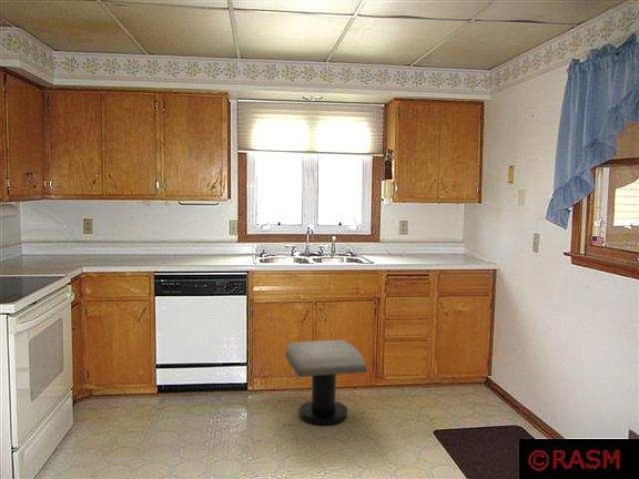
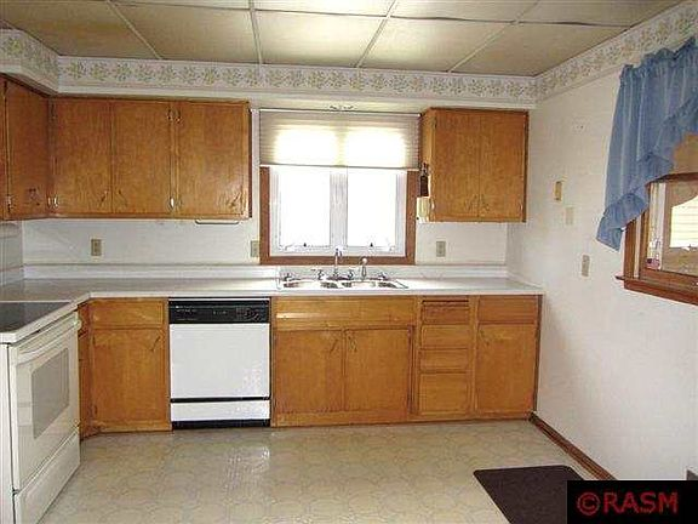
- stool [284,339,368,426]
